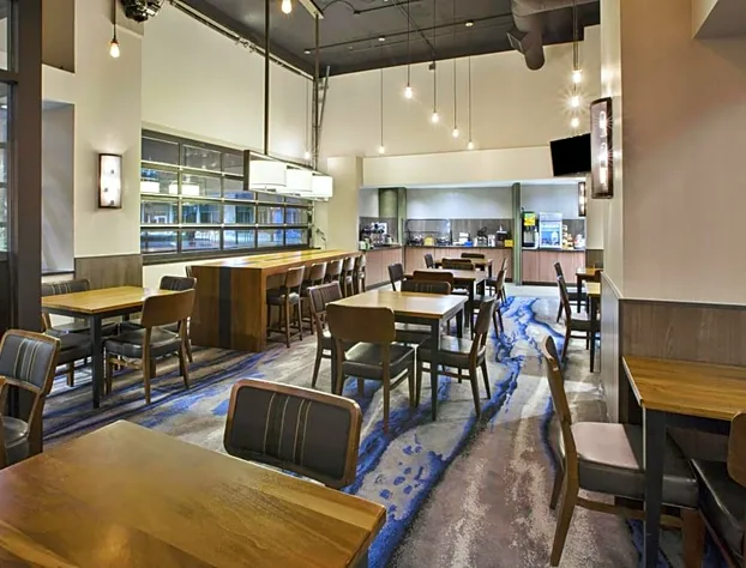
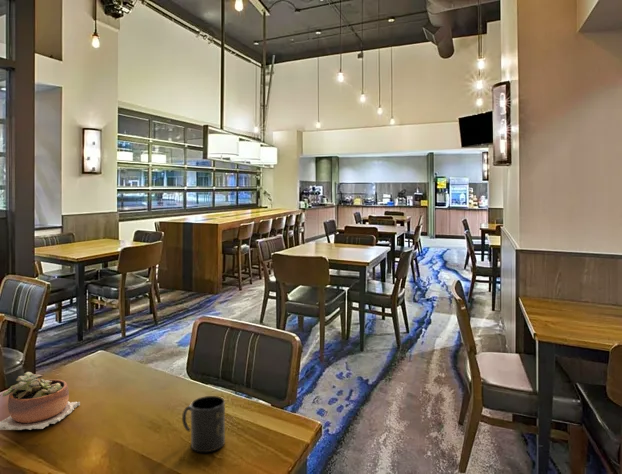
+ mug [181,395,226,453]
+ succulent plant [0,371,81,431]
